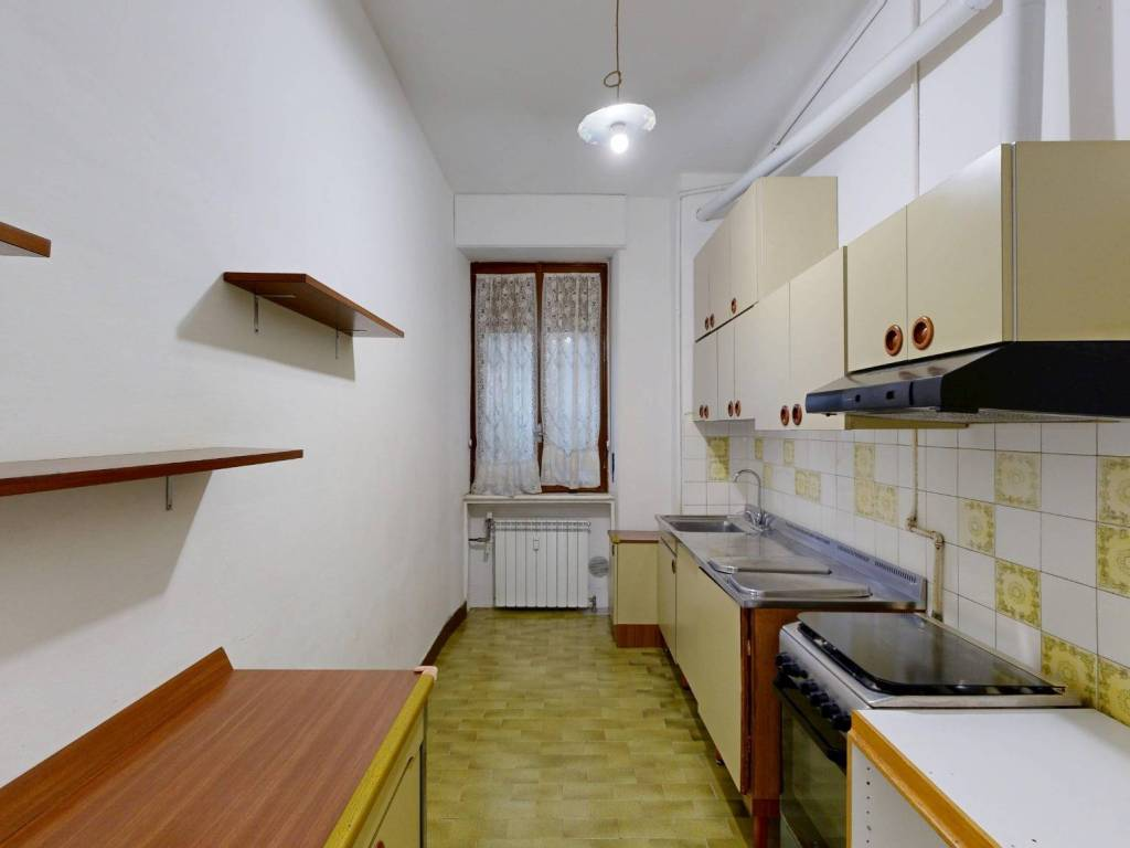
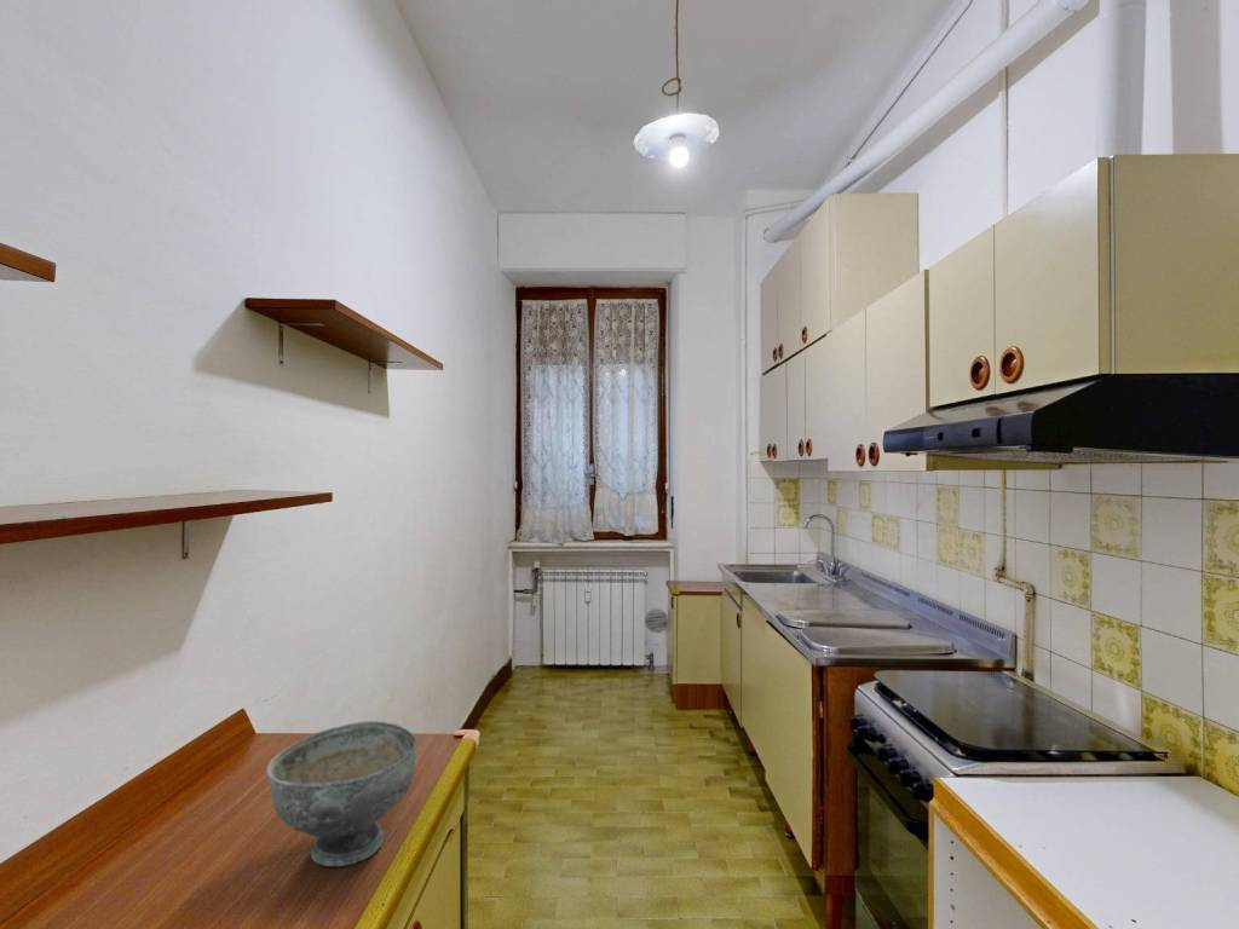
+ bowl [265,720,419,867]
